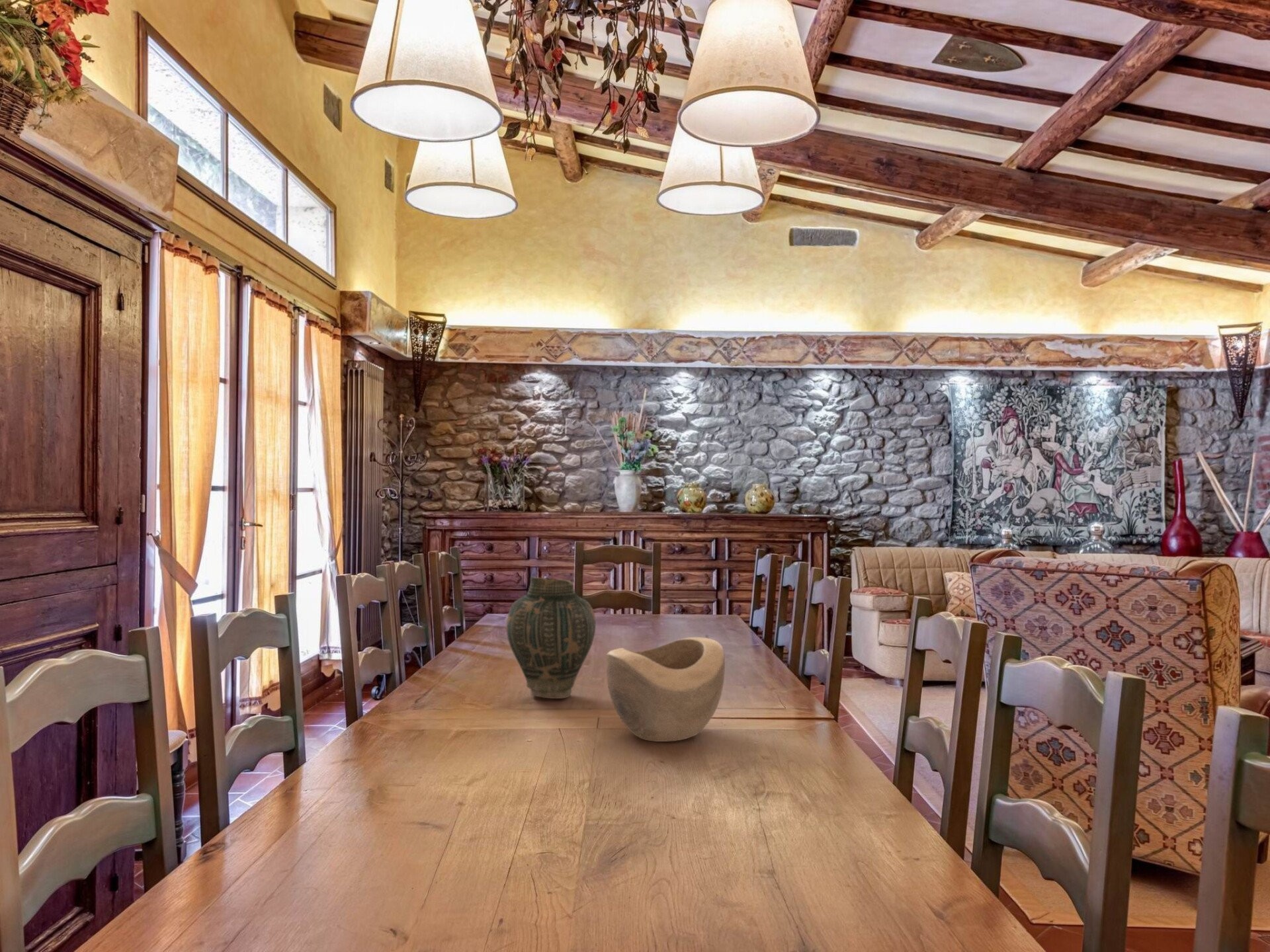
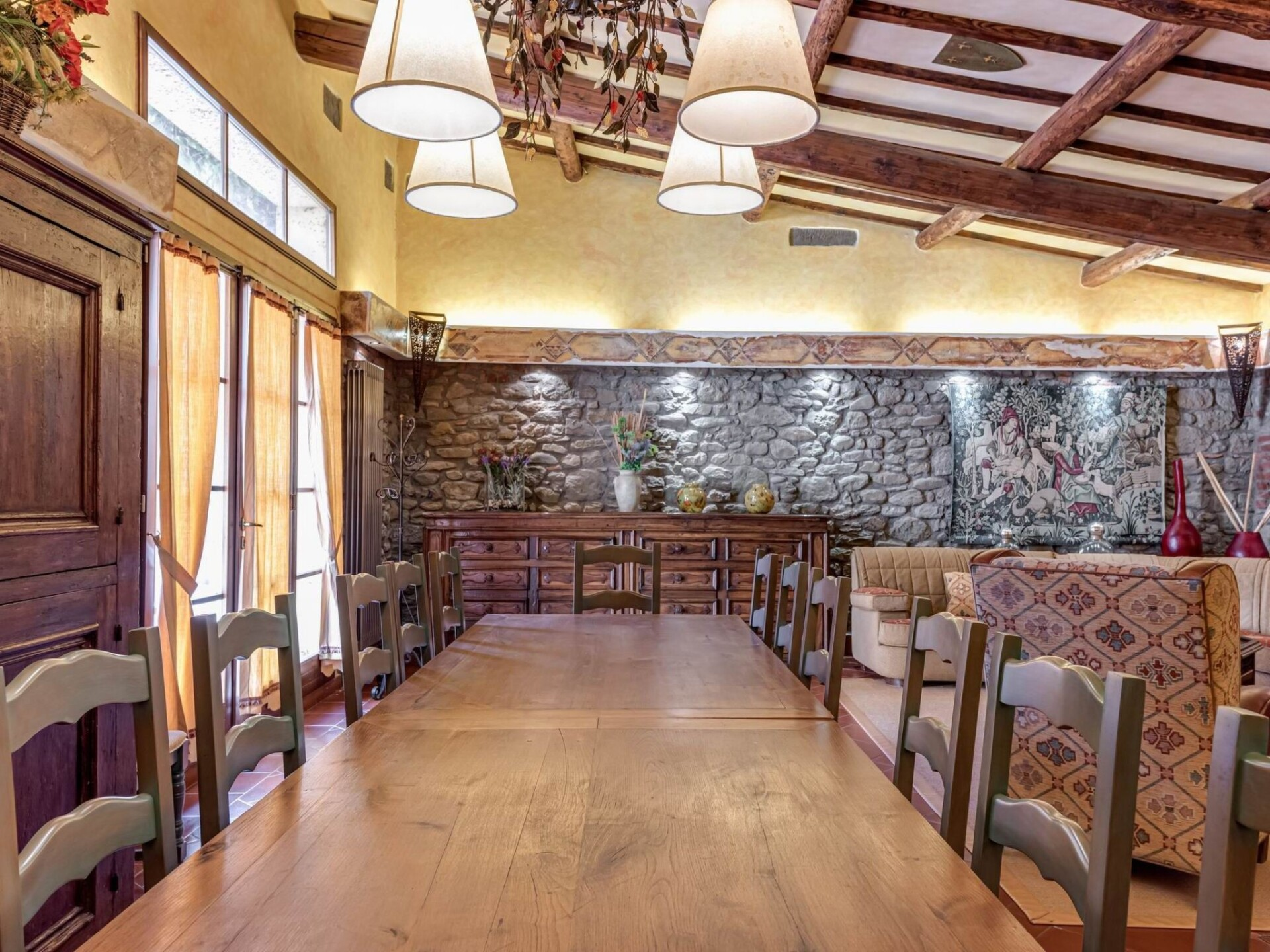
- vase [505,576,597,699]
- decorative bowl [606,637,726,742]
